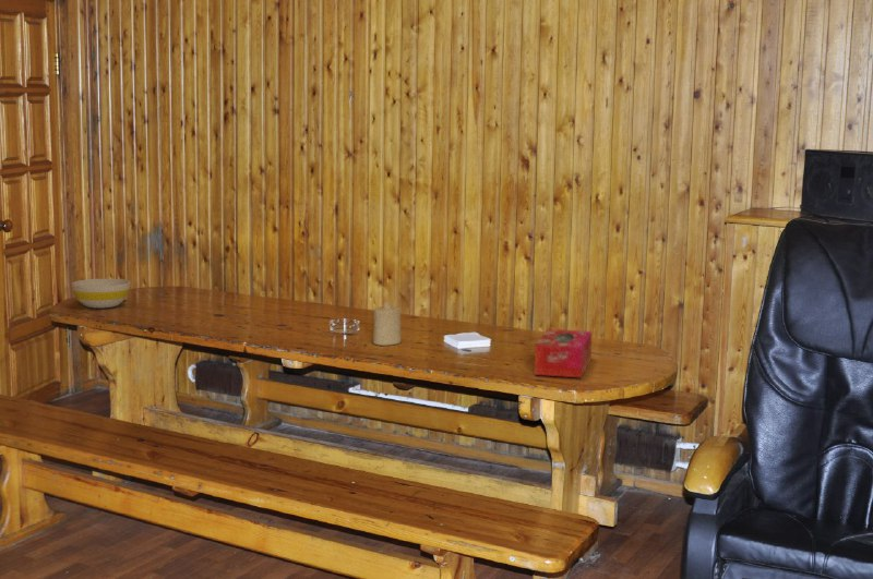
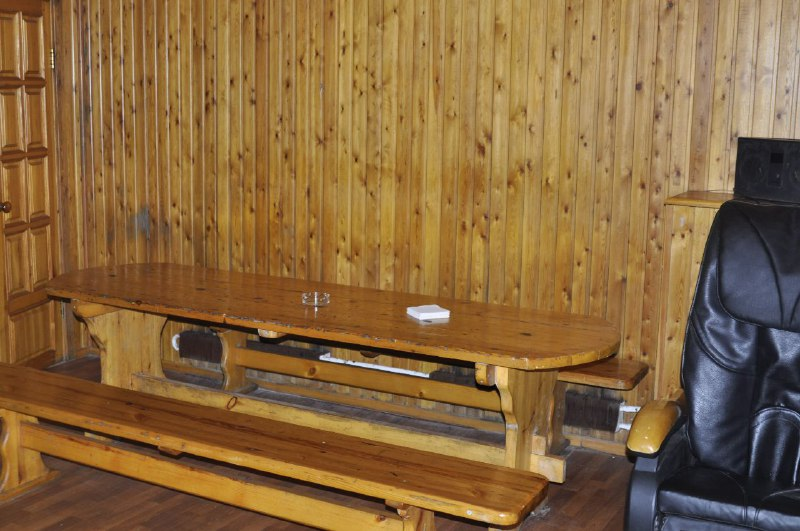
- candle [372,301,402,347]
- bowl [71,278,131,309]
- tissue box [534,328,593,379]
